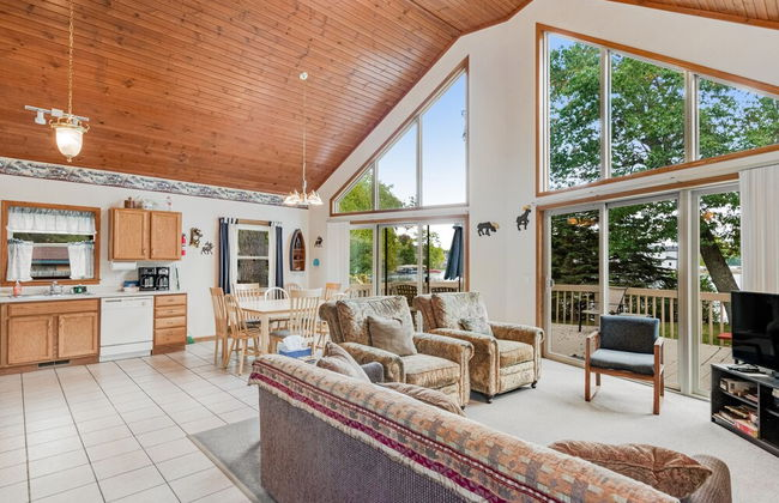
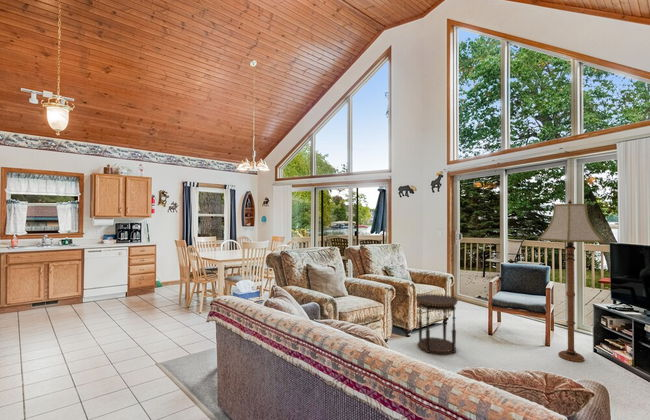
+ floor lamp [538,199,604,363]
+ side table [414,292,459,355]
